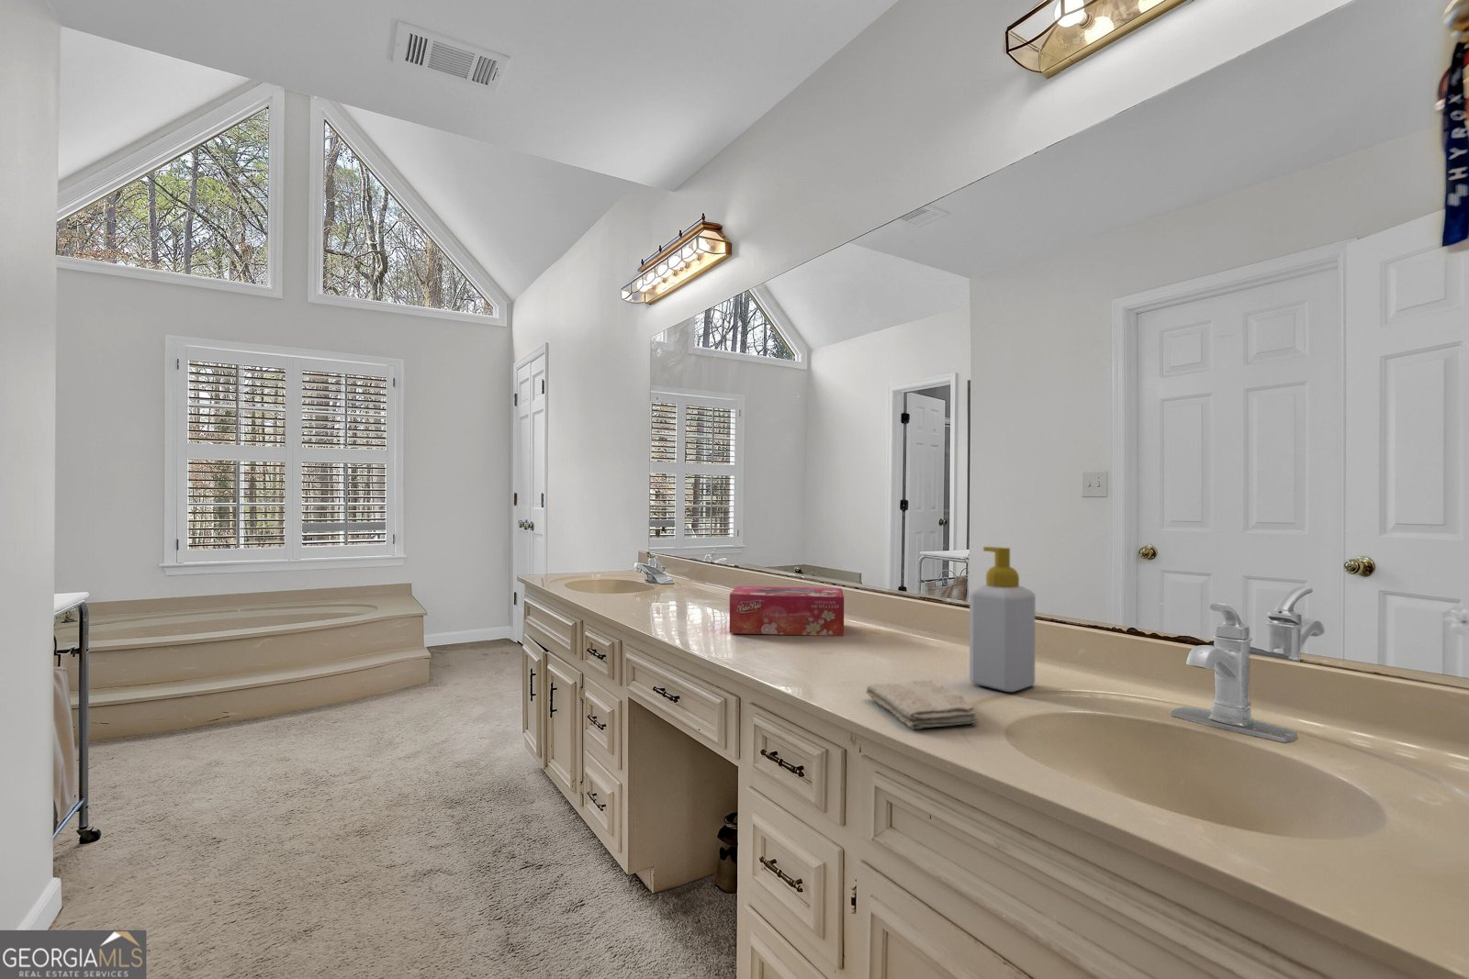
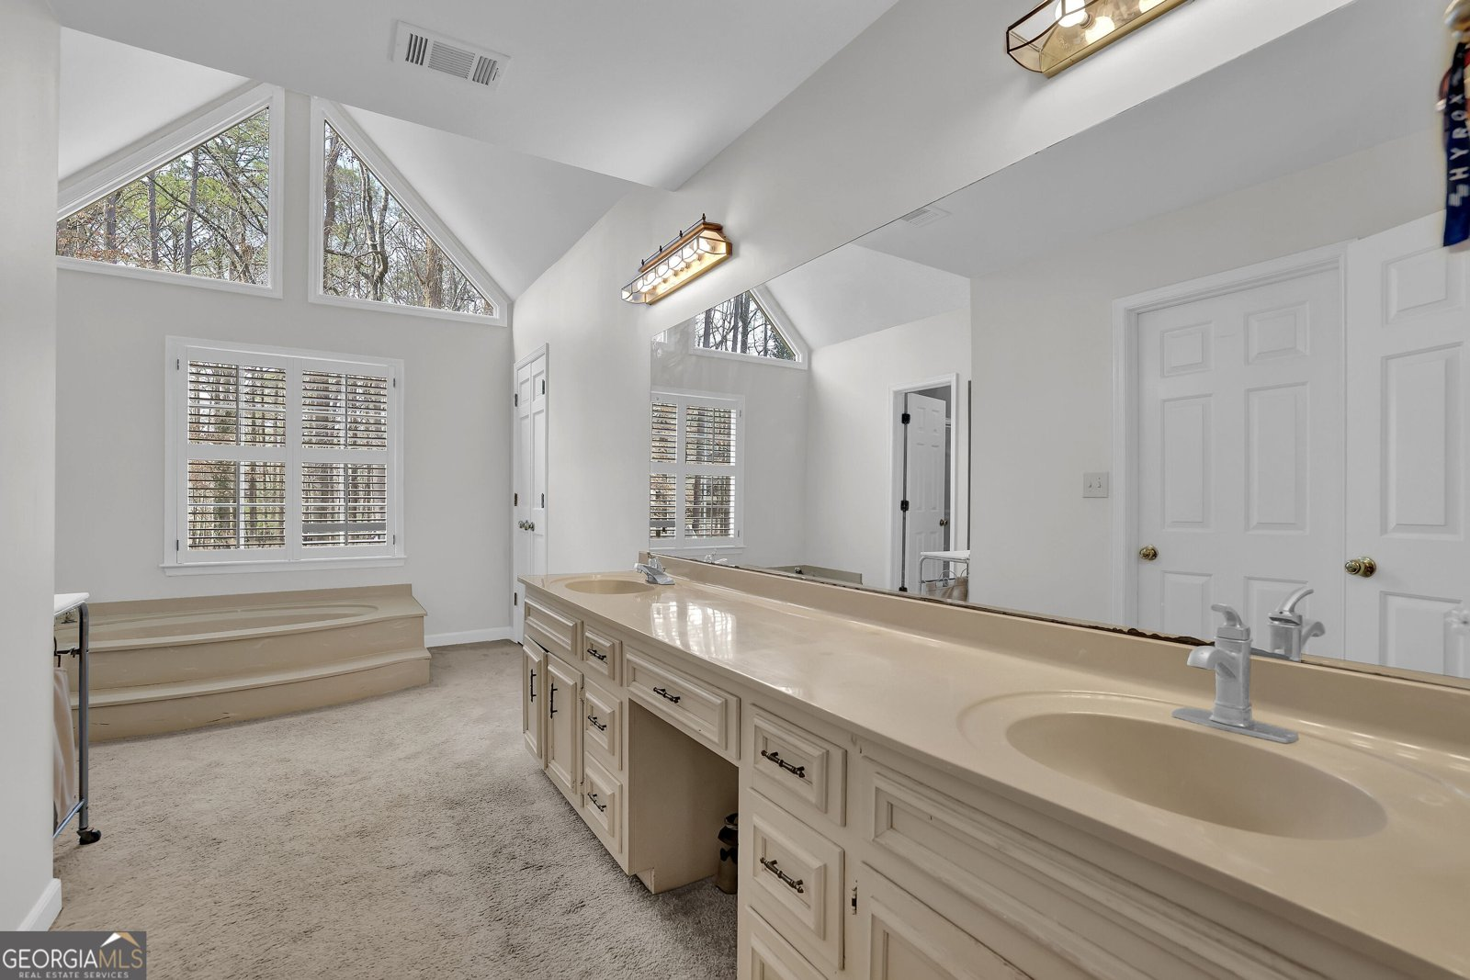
- washcloth [865,679,978,730]
- tissue box [729,586,845,637]
- soap bottle [968,546,1036,693]
